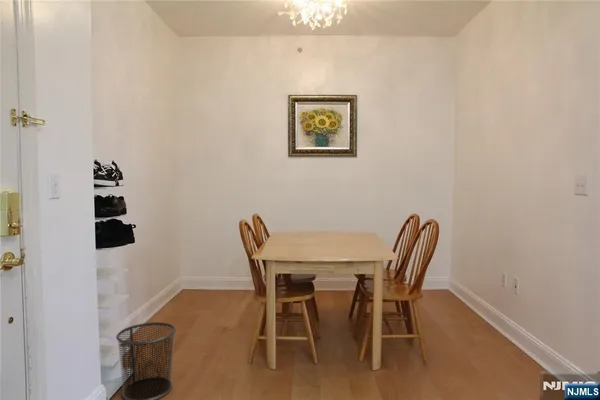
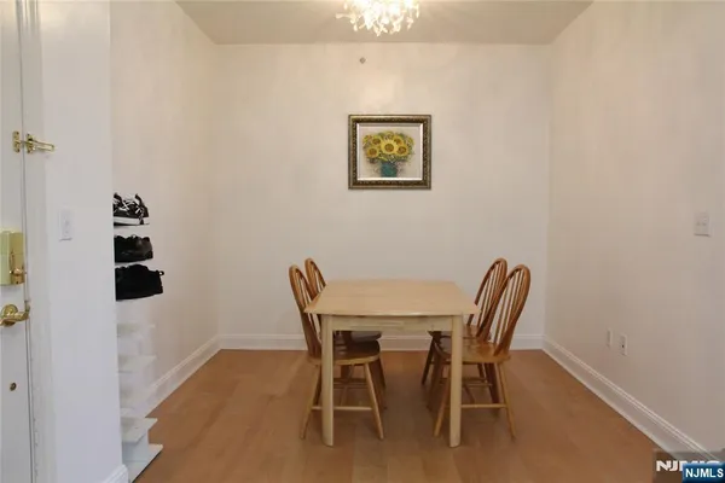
- waste bin [115,321,177,400]
